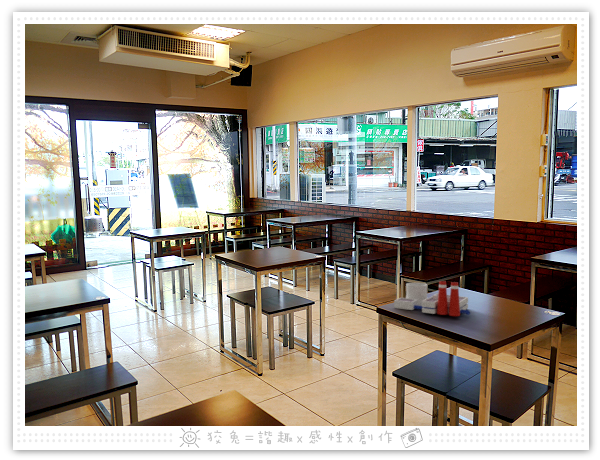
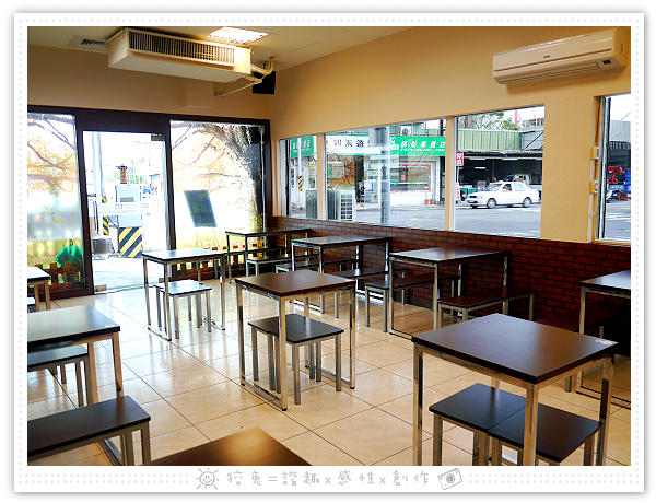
- architectural model [393,280,471,317]
